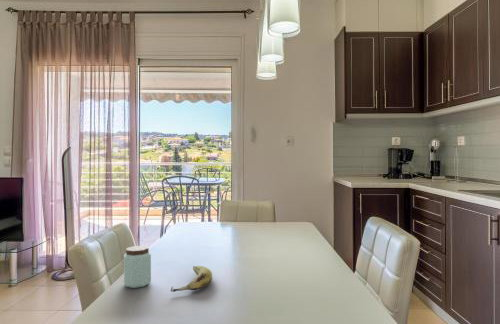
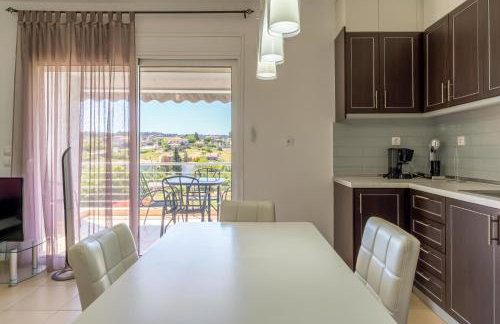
- peanut butter [123,245,152,289]
- fruit [170,265,213,293]
